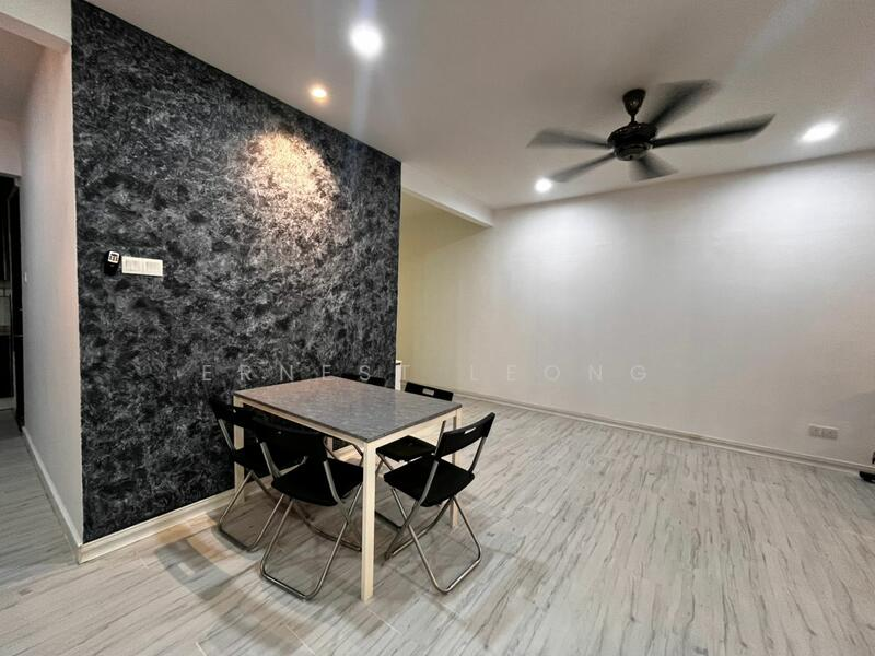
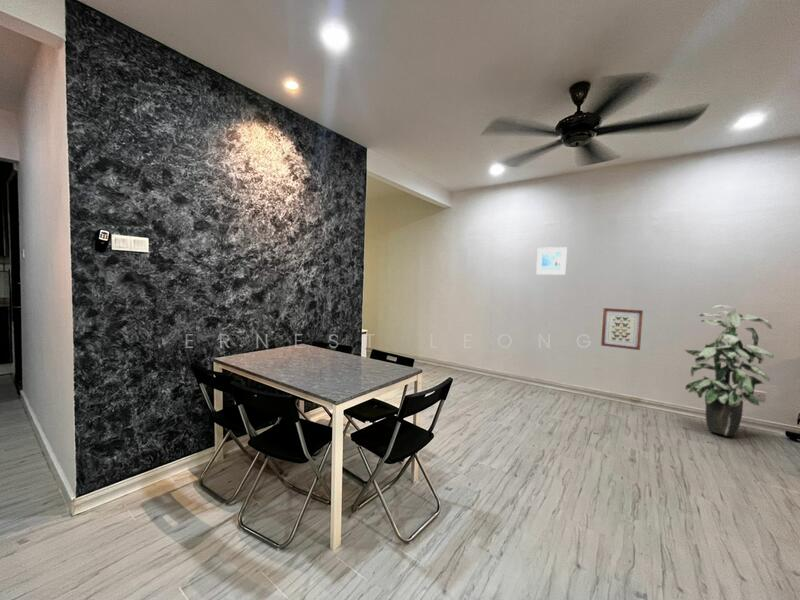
+ wall art [600,307,644,351]
+ indoor plant [683,304,775,437]
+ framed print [535,246,568,276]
